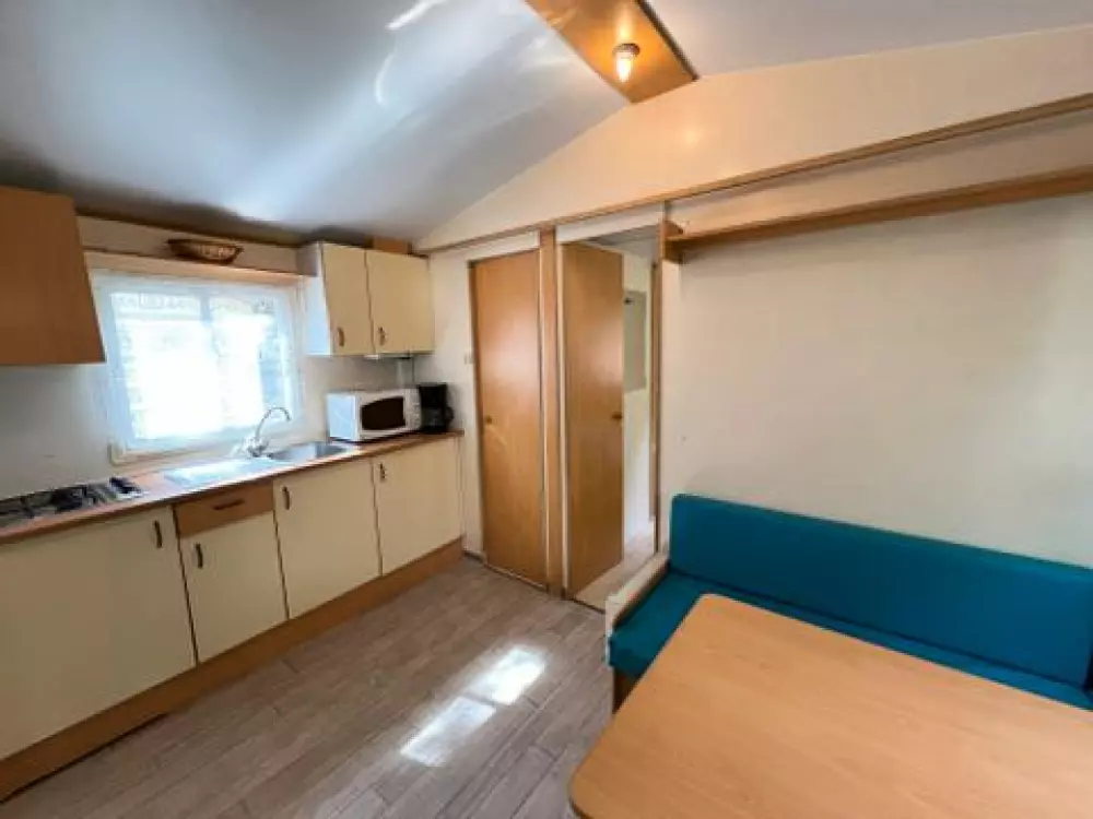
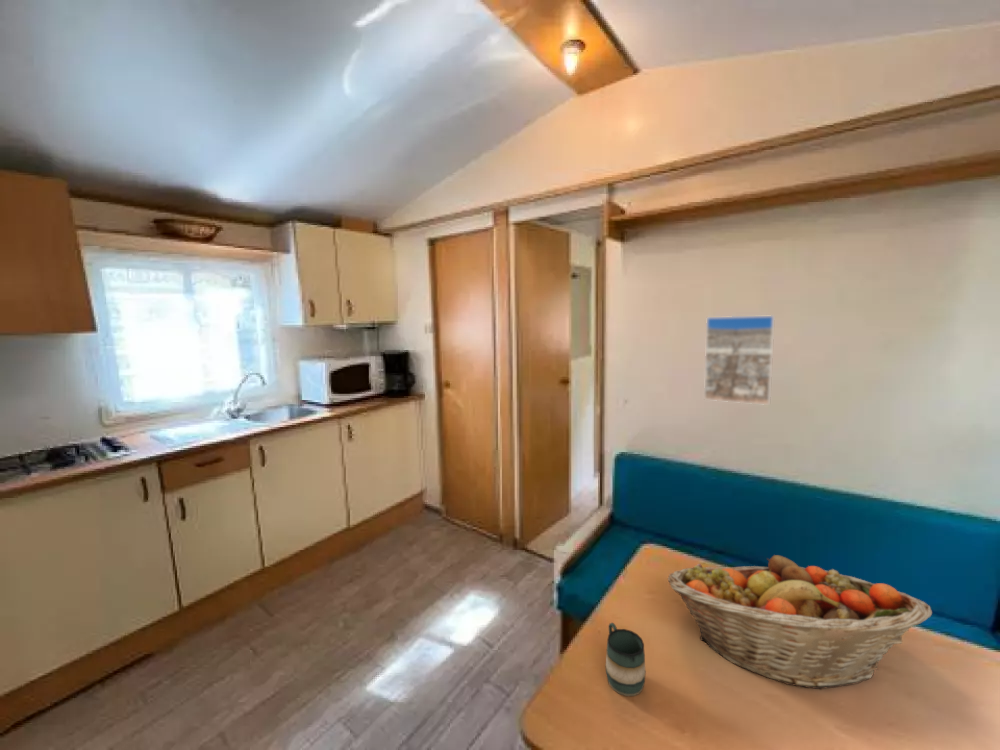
+ mug [604,622,647,697]
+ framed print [703,314,776,406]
+ fruit basket [667,554,933,690]
